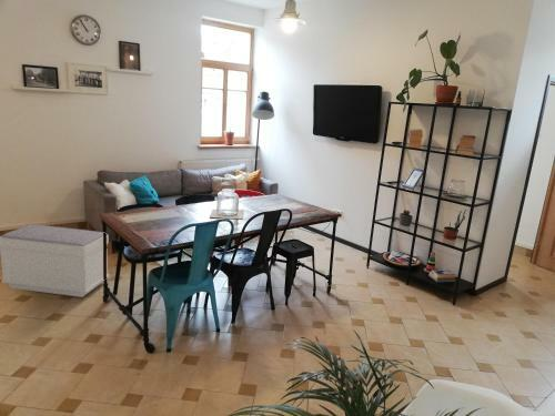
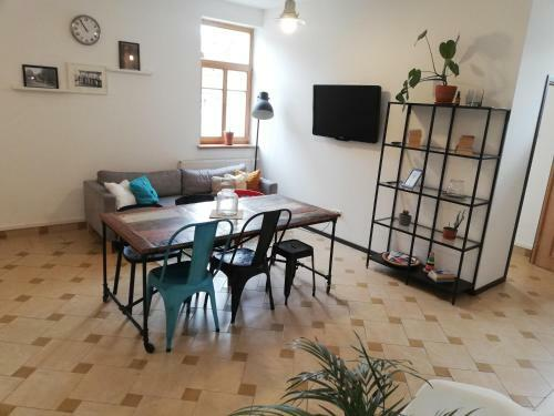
- bench [0,224,111,298]
